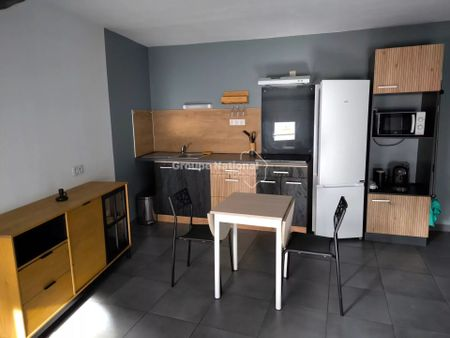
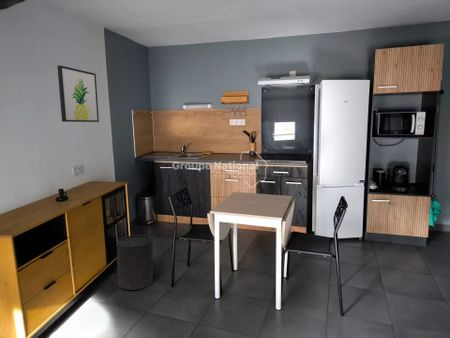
+ trash can [116,234,154,291]
+ wall art [56,64,100,123]
